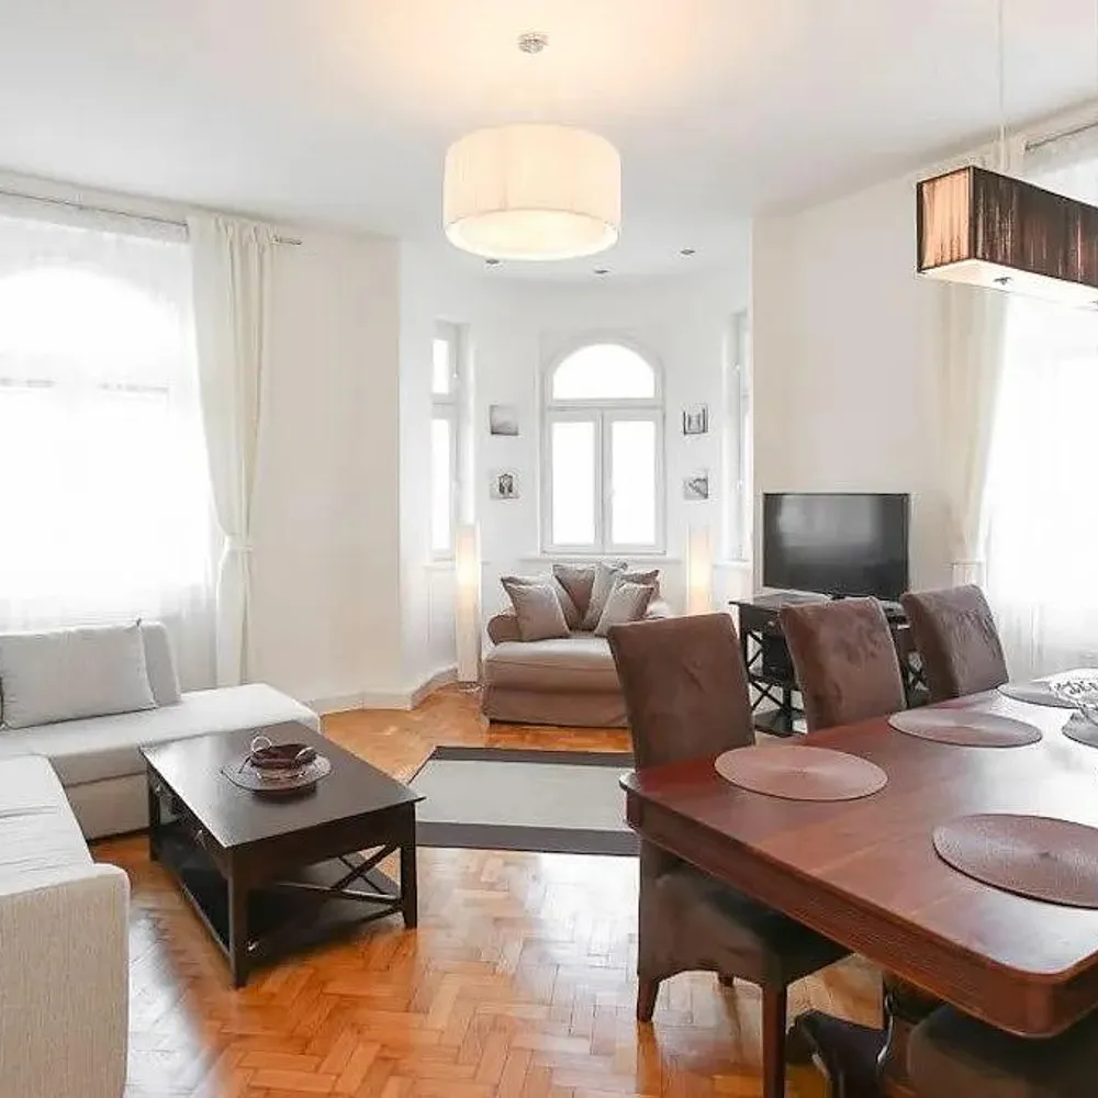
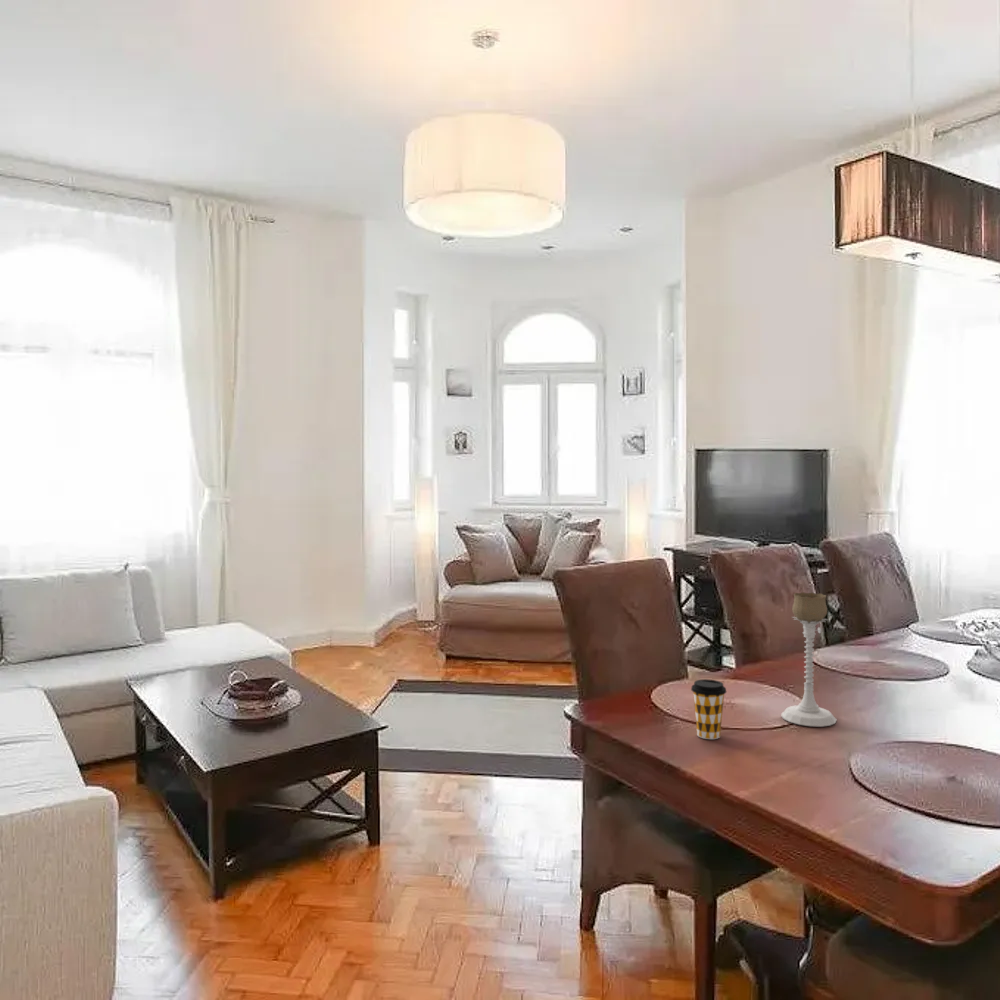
+ coffee cup [690,678,727,740]
+ candle holder [780,591,837,728]
